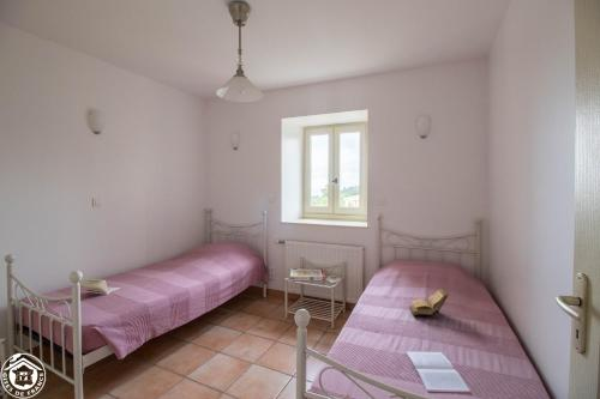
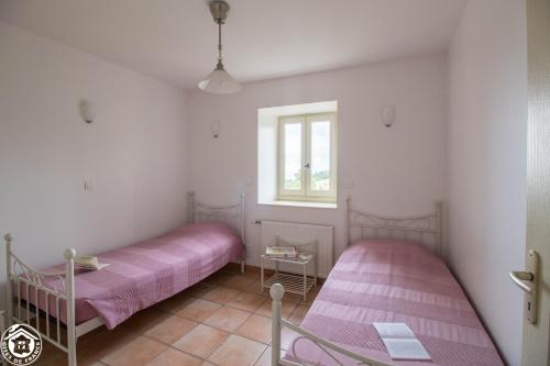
- book [408,288,450,320]
